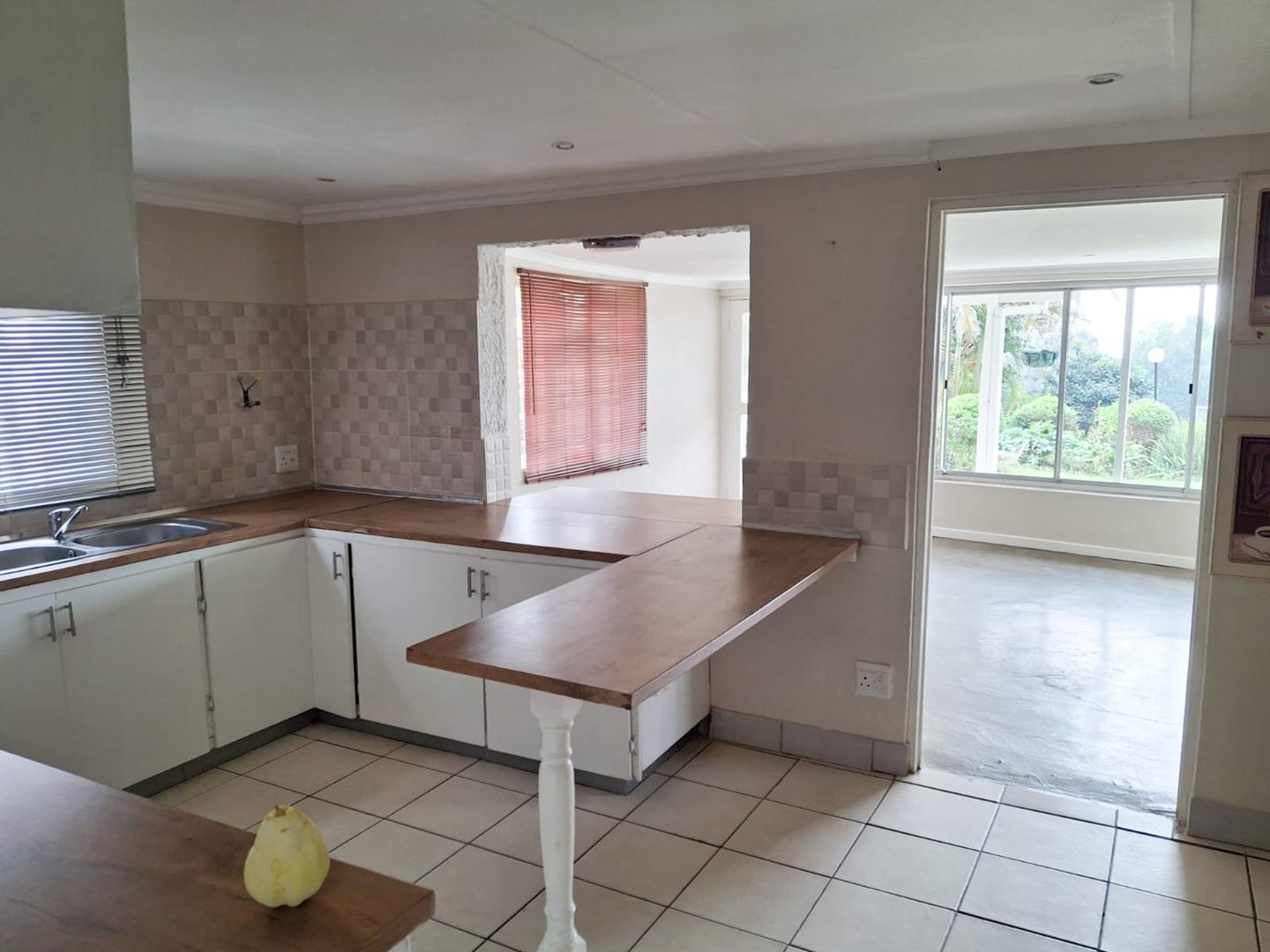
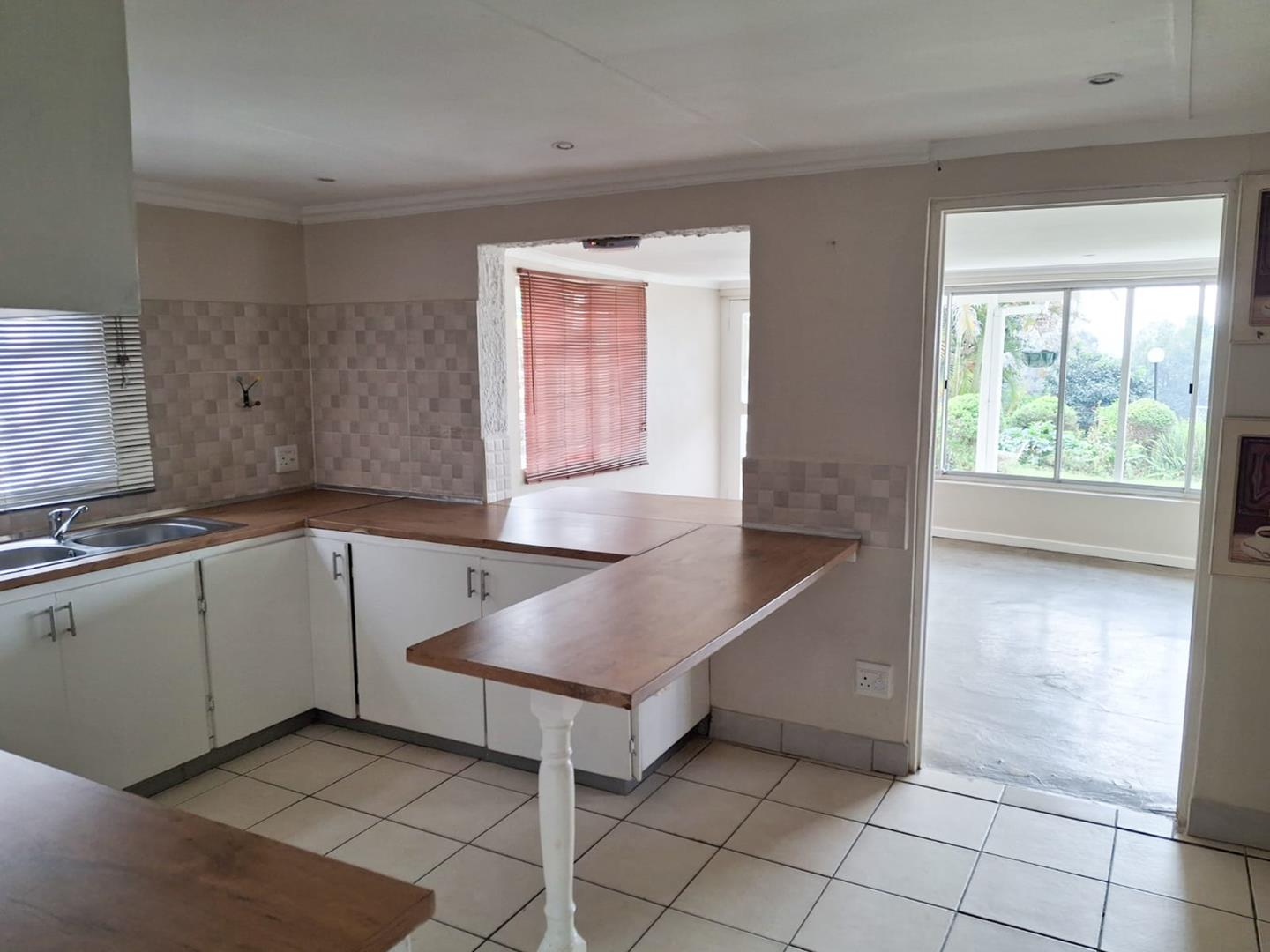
- fruit [243,804,331,908]
